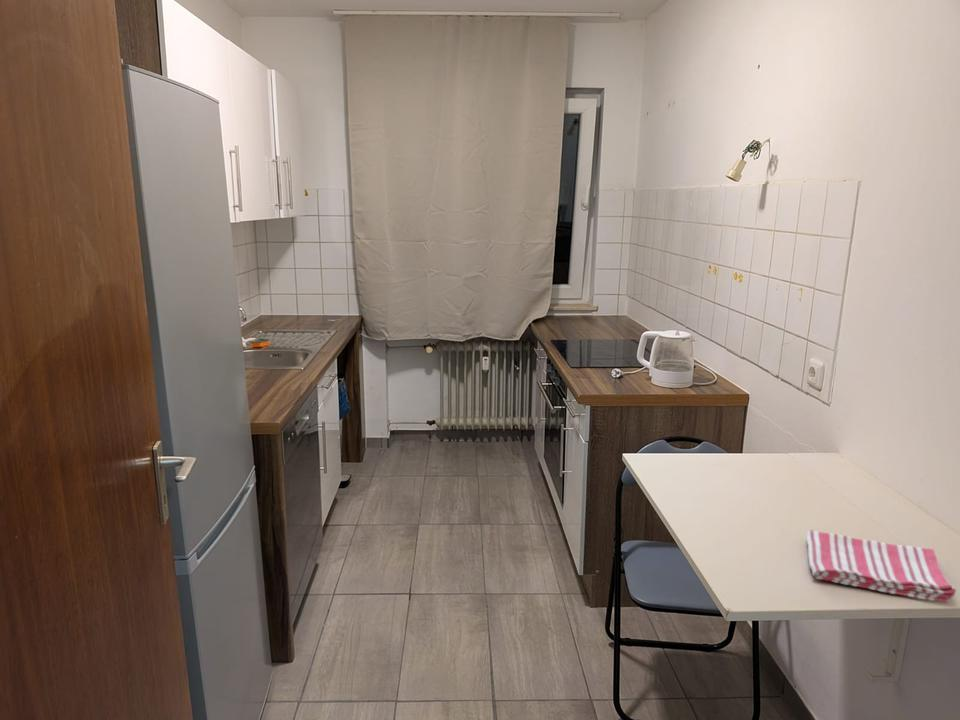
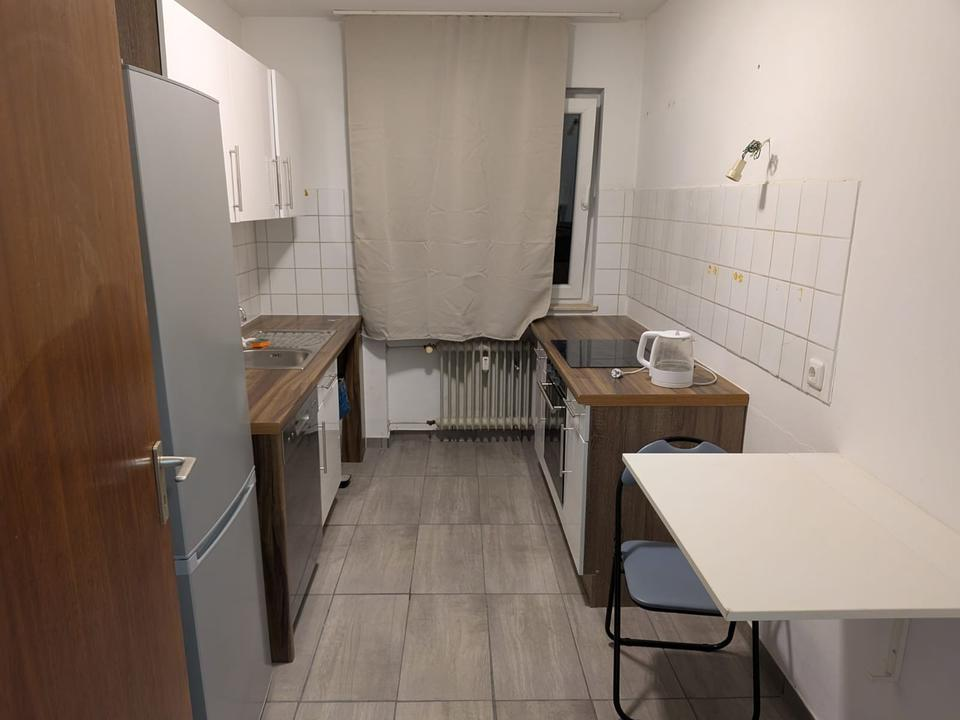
- dish towel [805,529,957,604]
